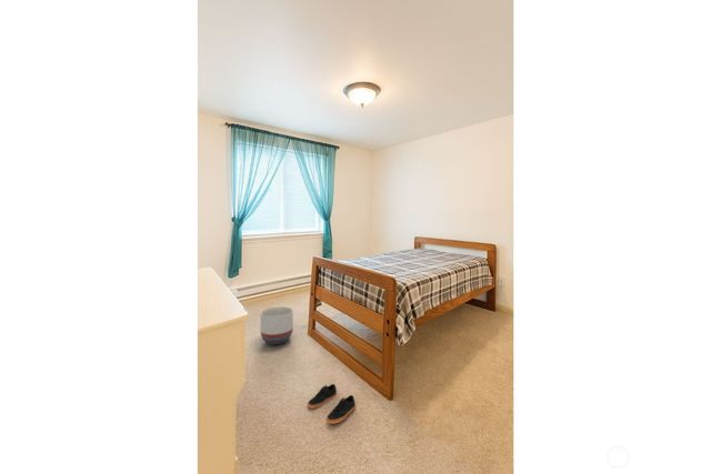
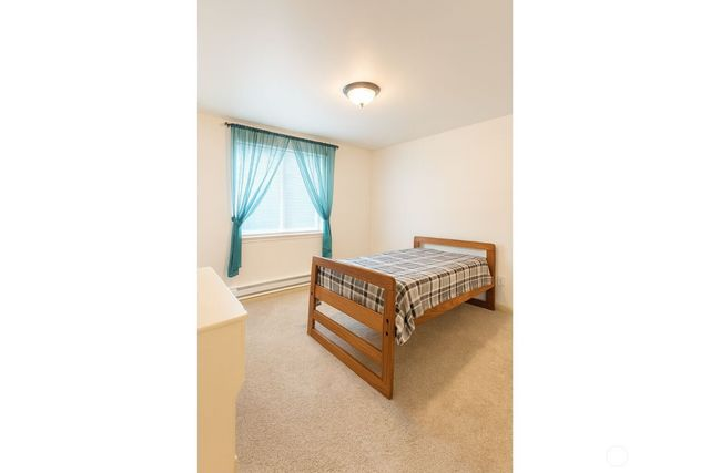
- shoes [307,383,357,425]
- planter [259,305,294,345]
